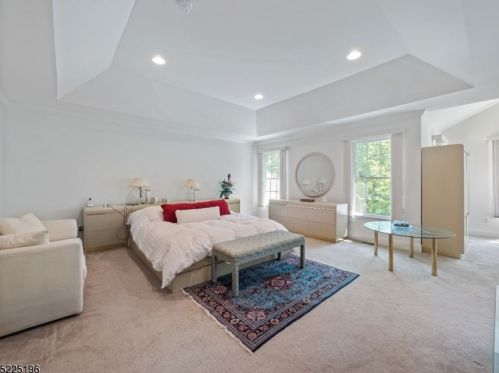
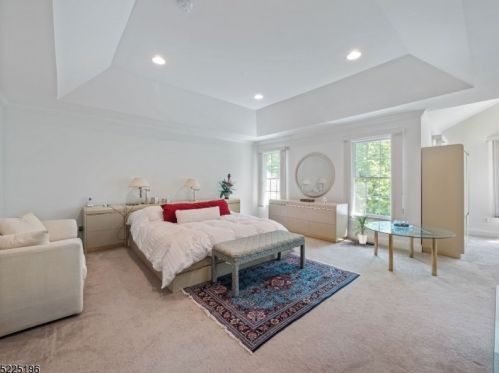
+ indoor plant [353,214,372,245]
